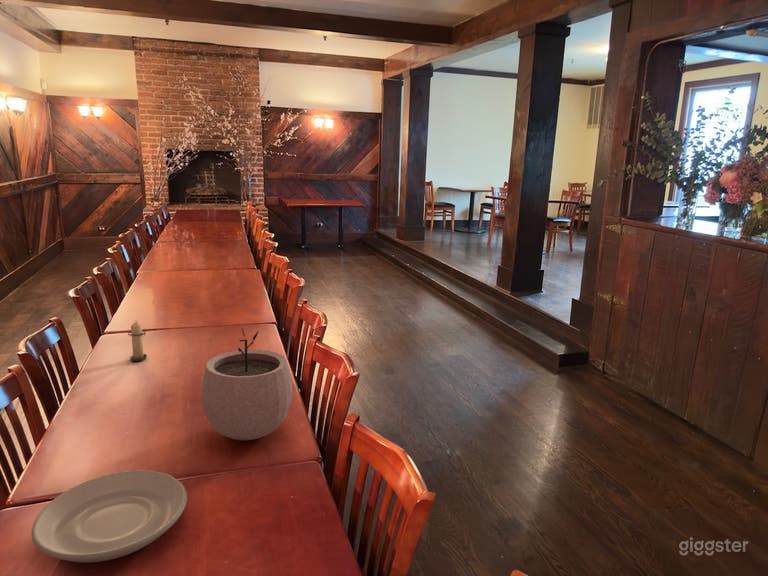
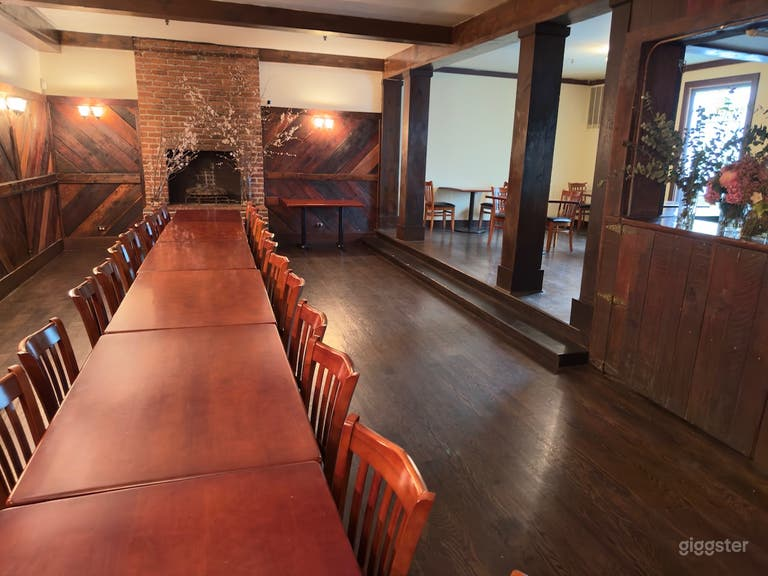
- plant pot [200,328,293,441]
- plate [31,469,188,563]
- candle [127,321,148,362]
